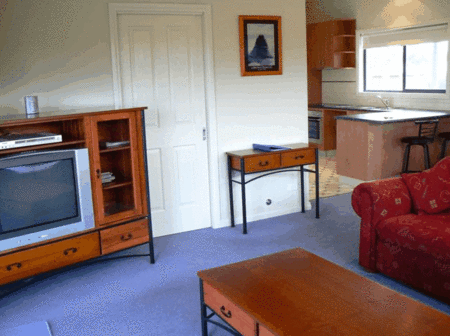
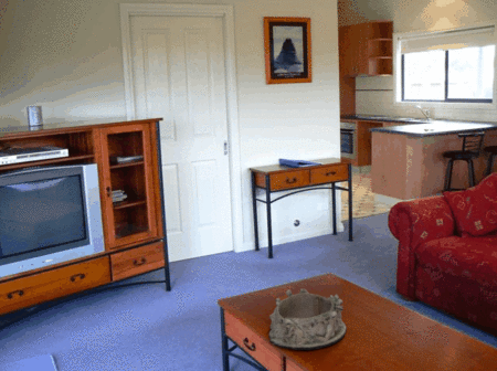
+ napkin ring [268,287,348,351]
